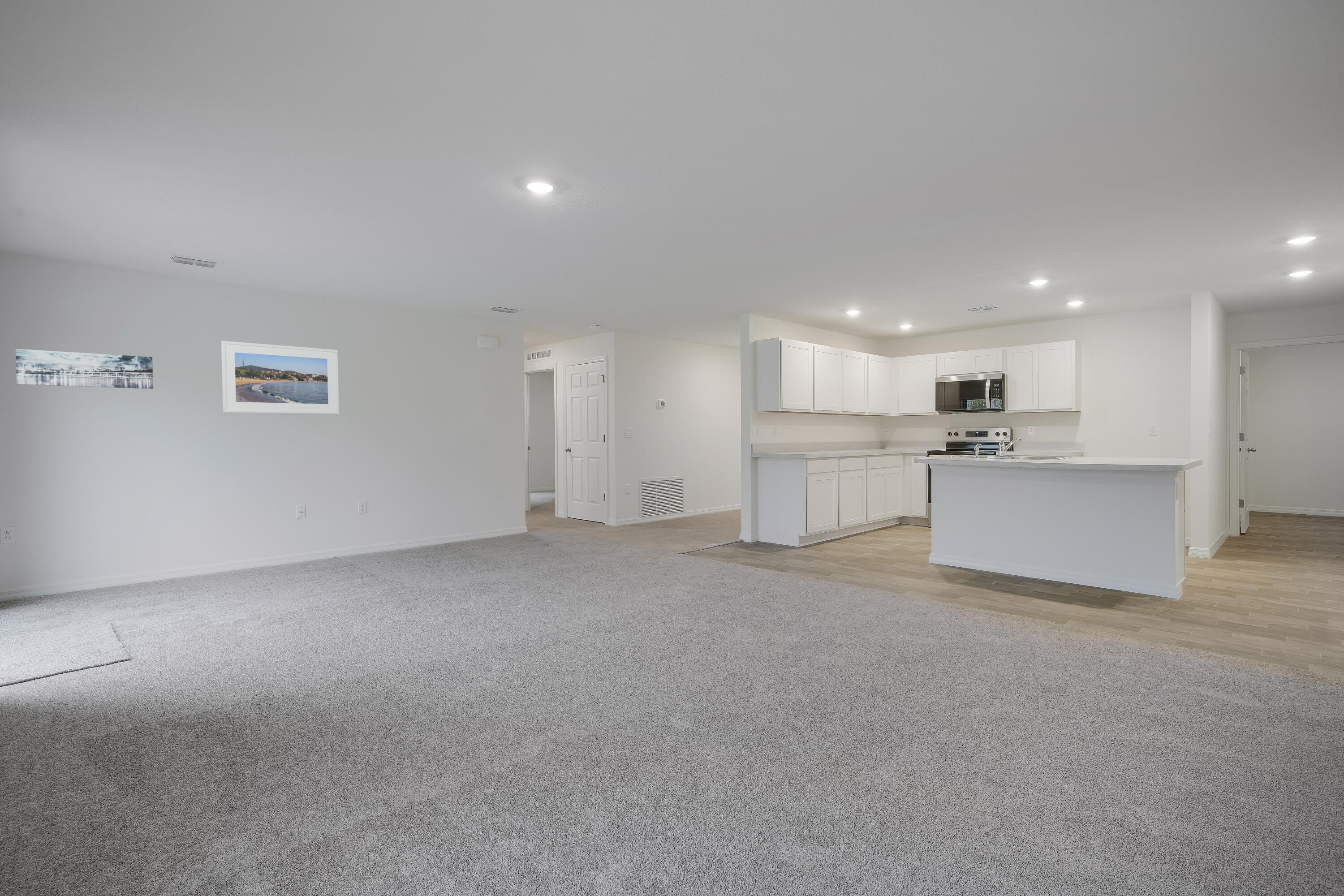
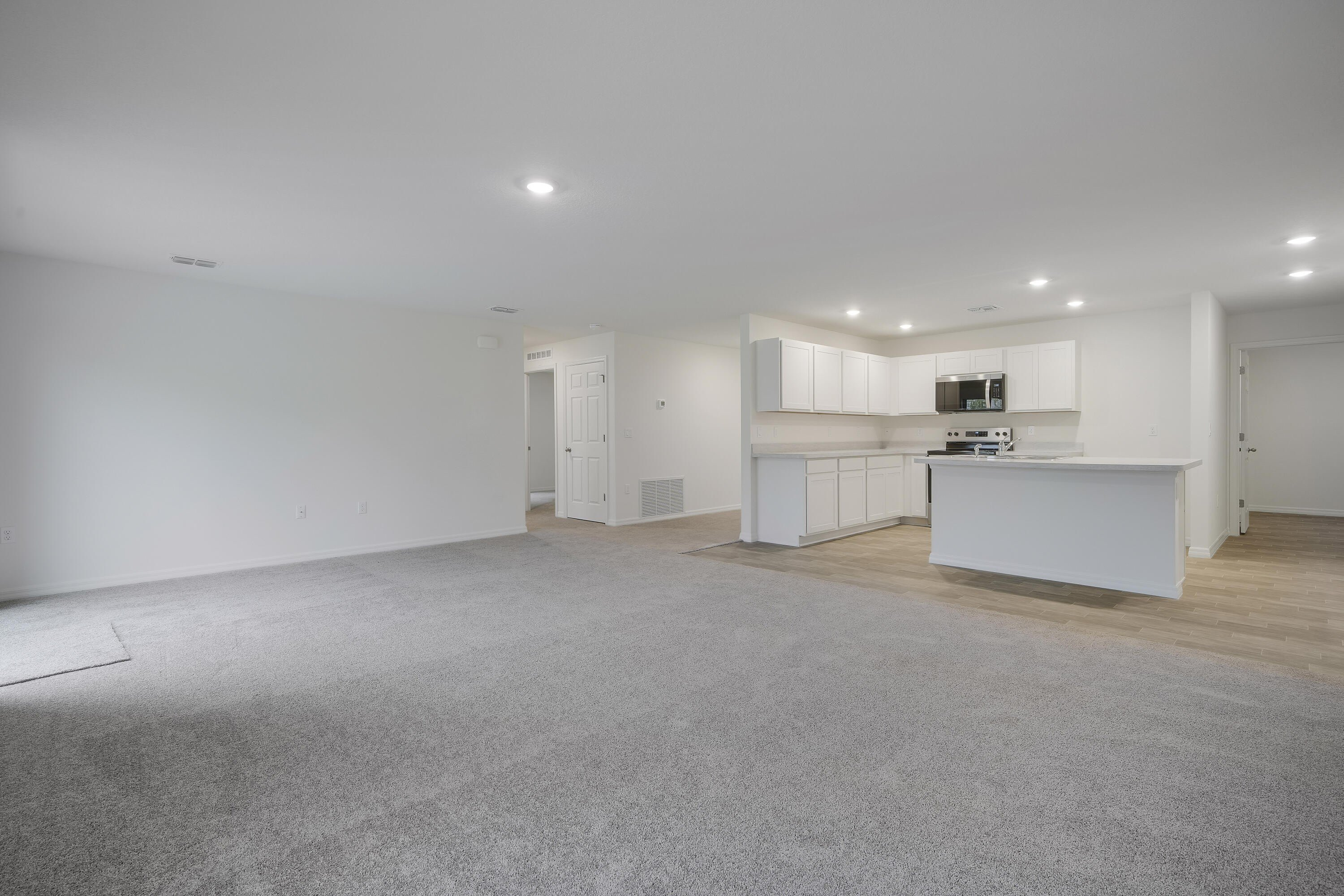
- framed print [221,340,340,414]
- wall art [15,349,154,389]
